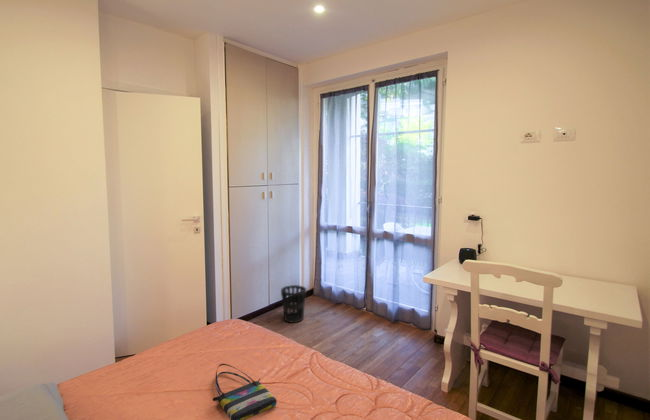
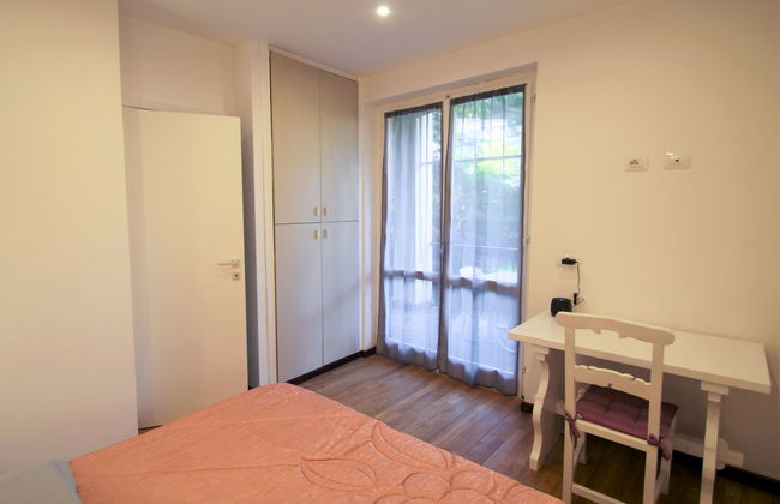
- tote bag [212,363,278,420]
- wastebasket [280,284,307,324]
